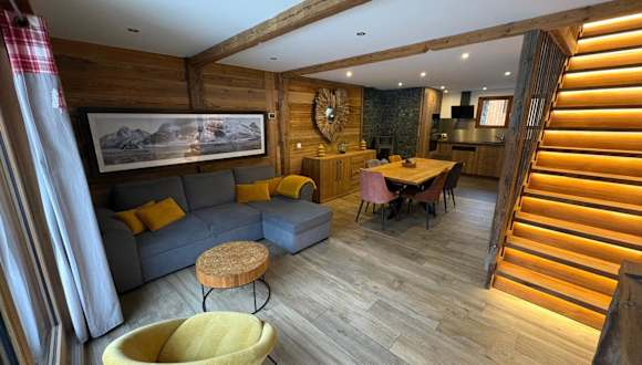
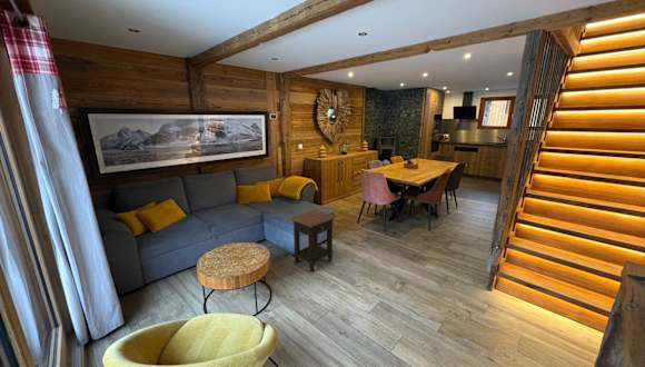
+ side table [288,208,338,272]
